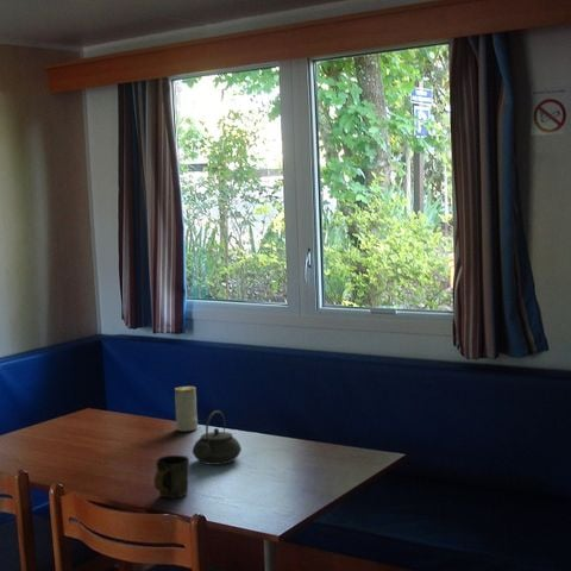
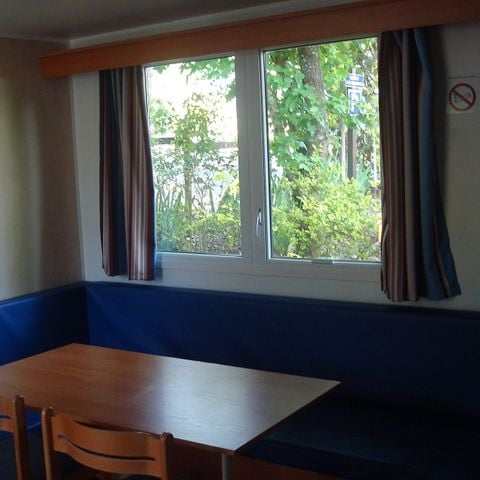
- mug [152,454,190,498]
- teapot [192,409,243,466]
- candle [174,385,199,432]
